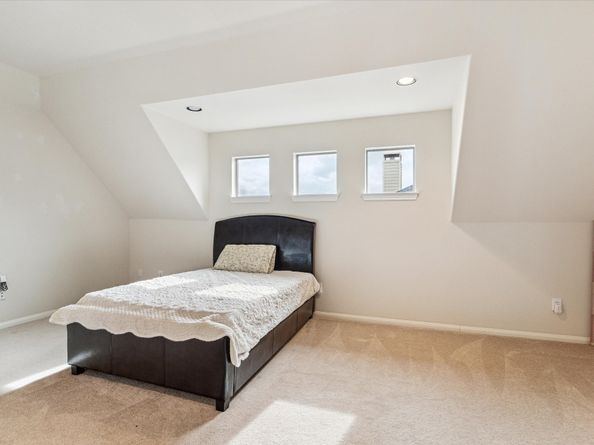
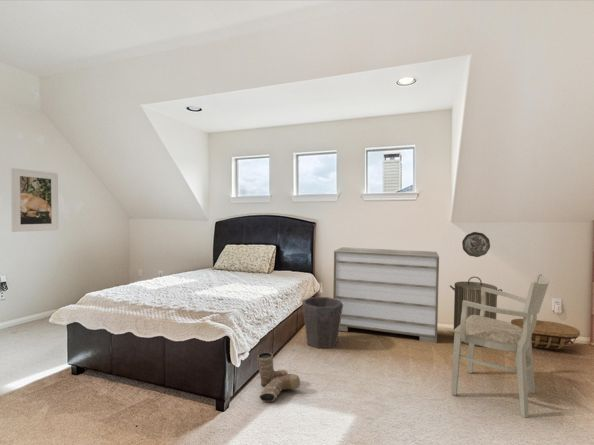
+ decorative plate [461,231,491,258]
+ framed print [10,167,60,233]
+ armchair [450,273,550,419]
+ dresser [332,246,440,344]
+ waste bin [301,296,343,349]
+ basket [510,318,581,350]
+ boots [256,352,301,403]
+ laundry hamper [449,276,503,348]
